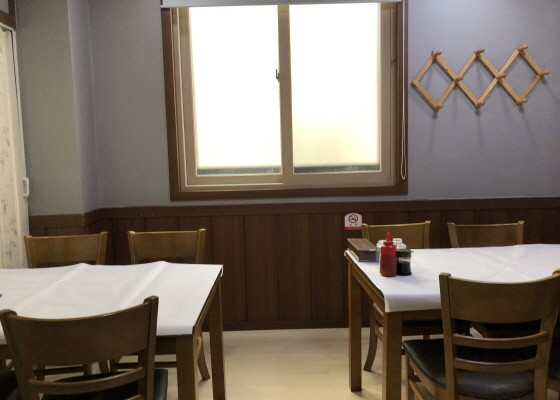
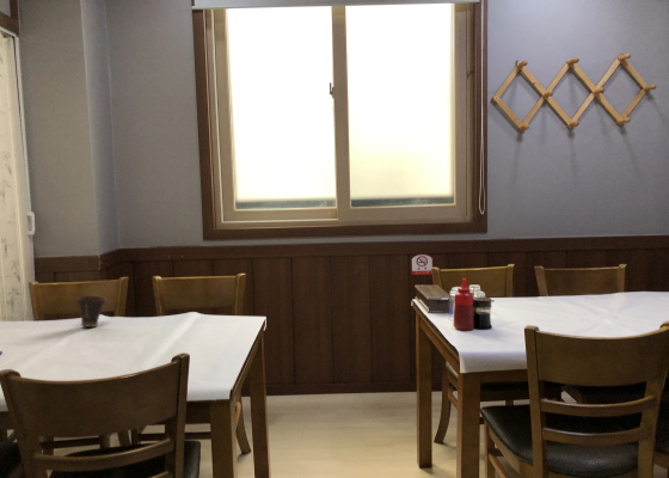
+ cup [75,295,108,329]
